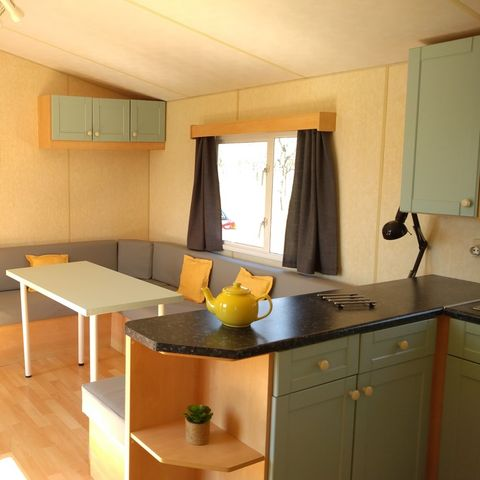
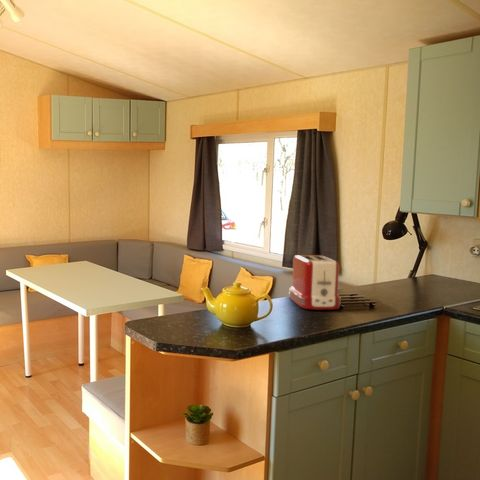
+ toaster [288,254,342,311]
